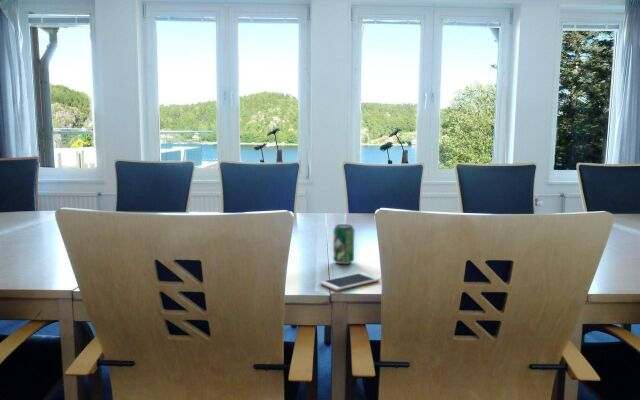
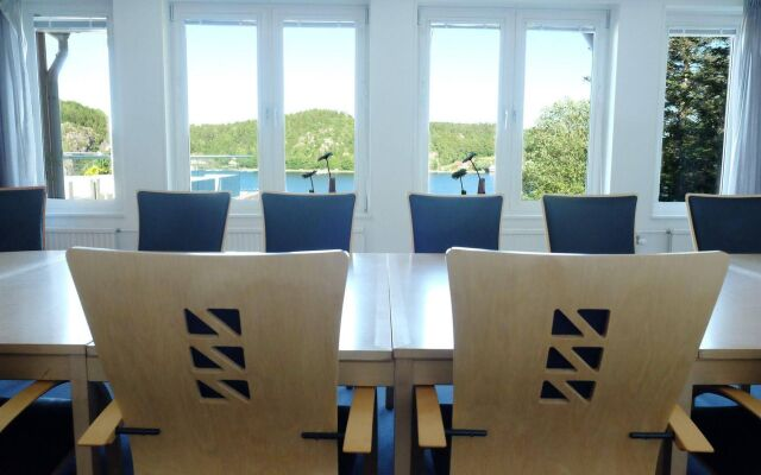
- cell phone [319,271,382,292]
- beverage can [332,223,355,265]
